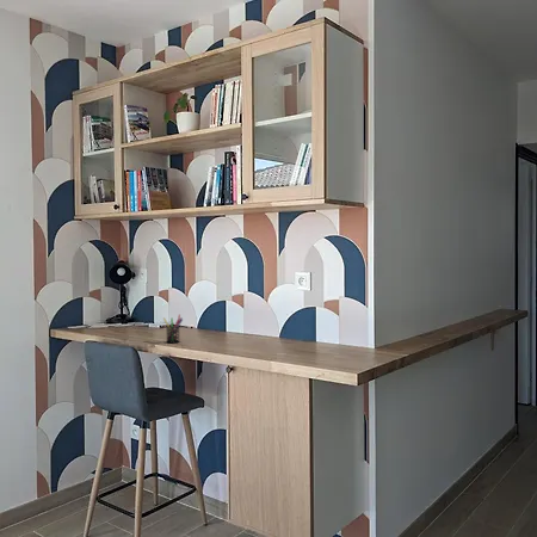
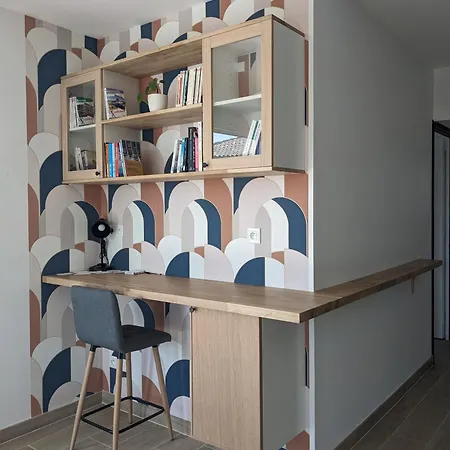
- pen holder [162,314,184,344]
